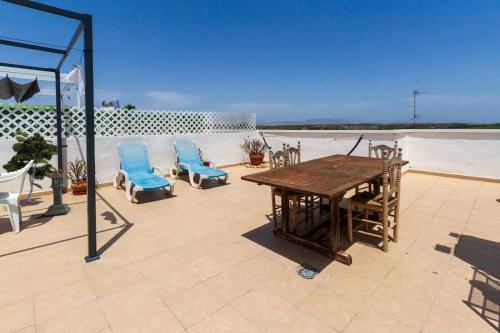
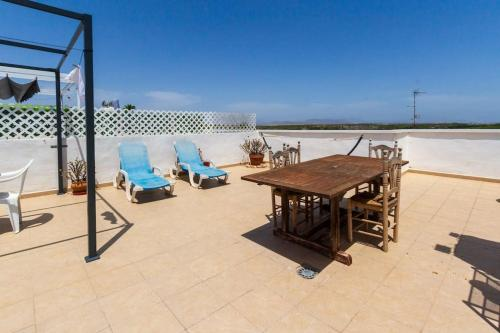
- lantern [43,169,72,217]
- indoor plant [1,129,60,203]
